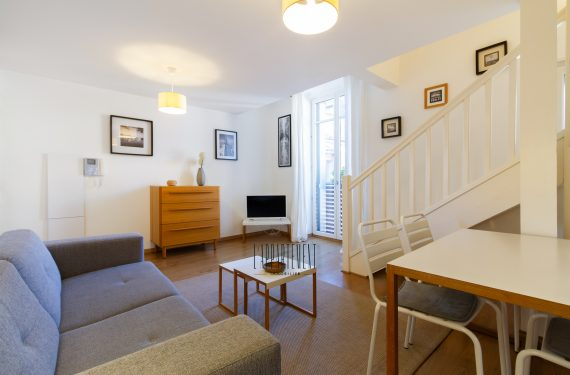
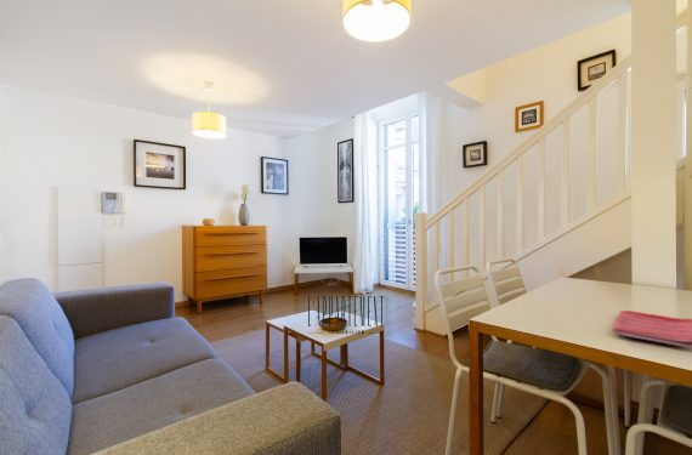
+ dish towel [612,309,692,349]
